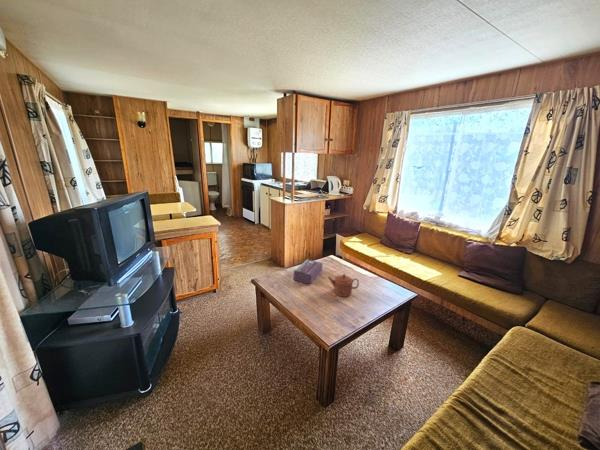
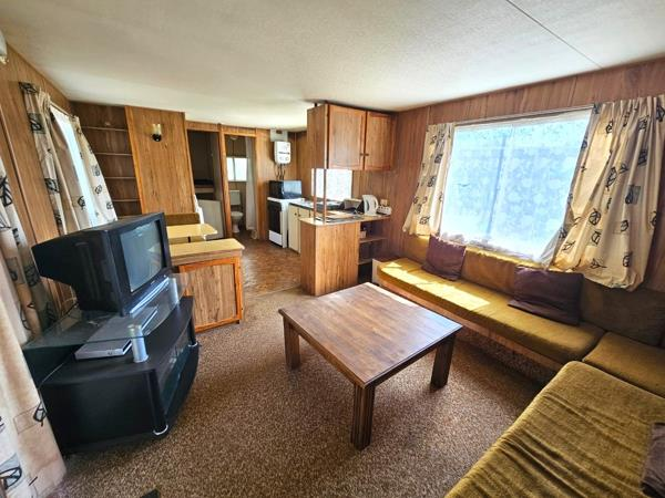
- teapot [327,273,360,298]
- tissue box [293,258,324,285]
